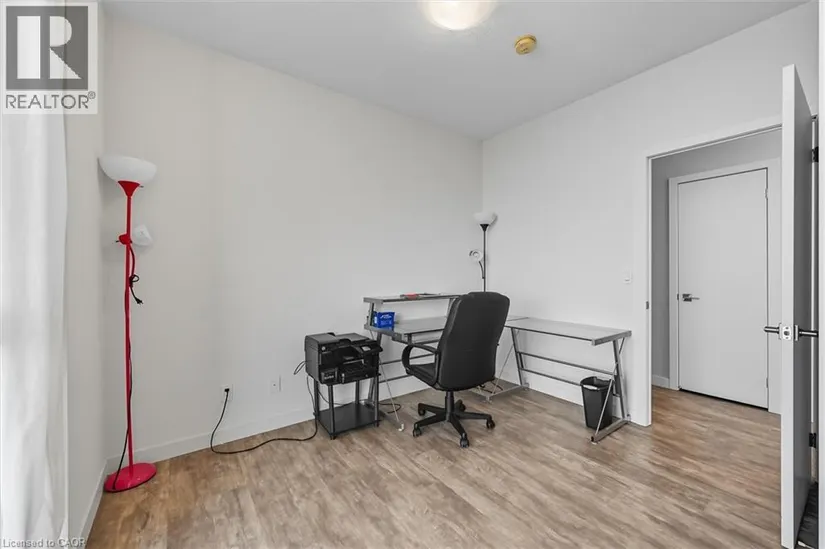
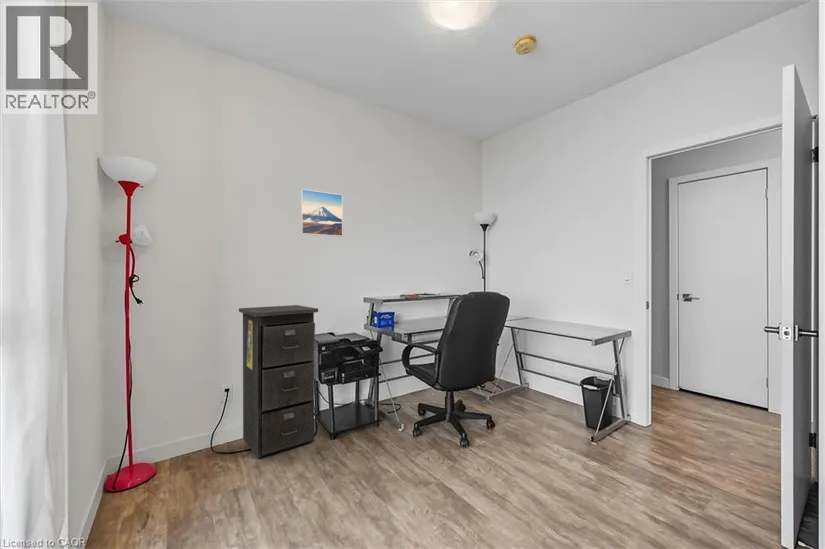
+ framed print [300,188,344,237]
+ filing cabinet [238,304,319,459]
